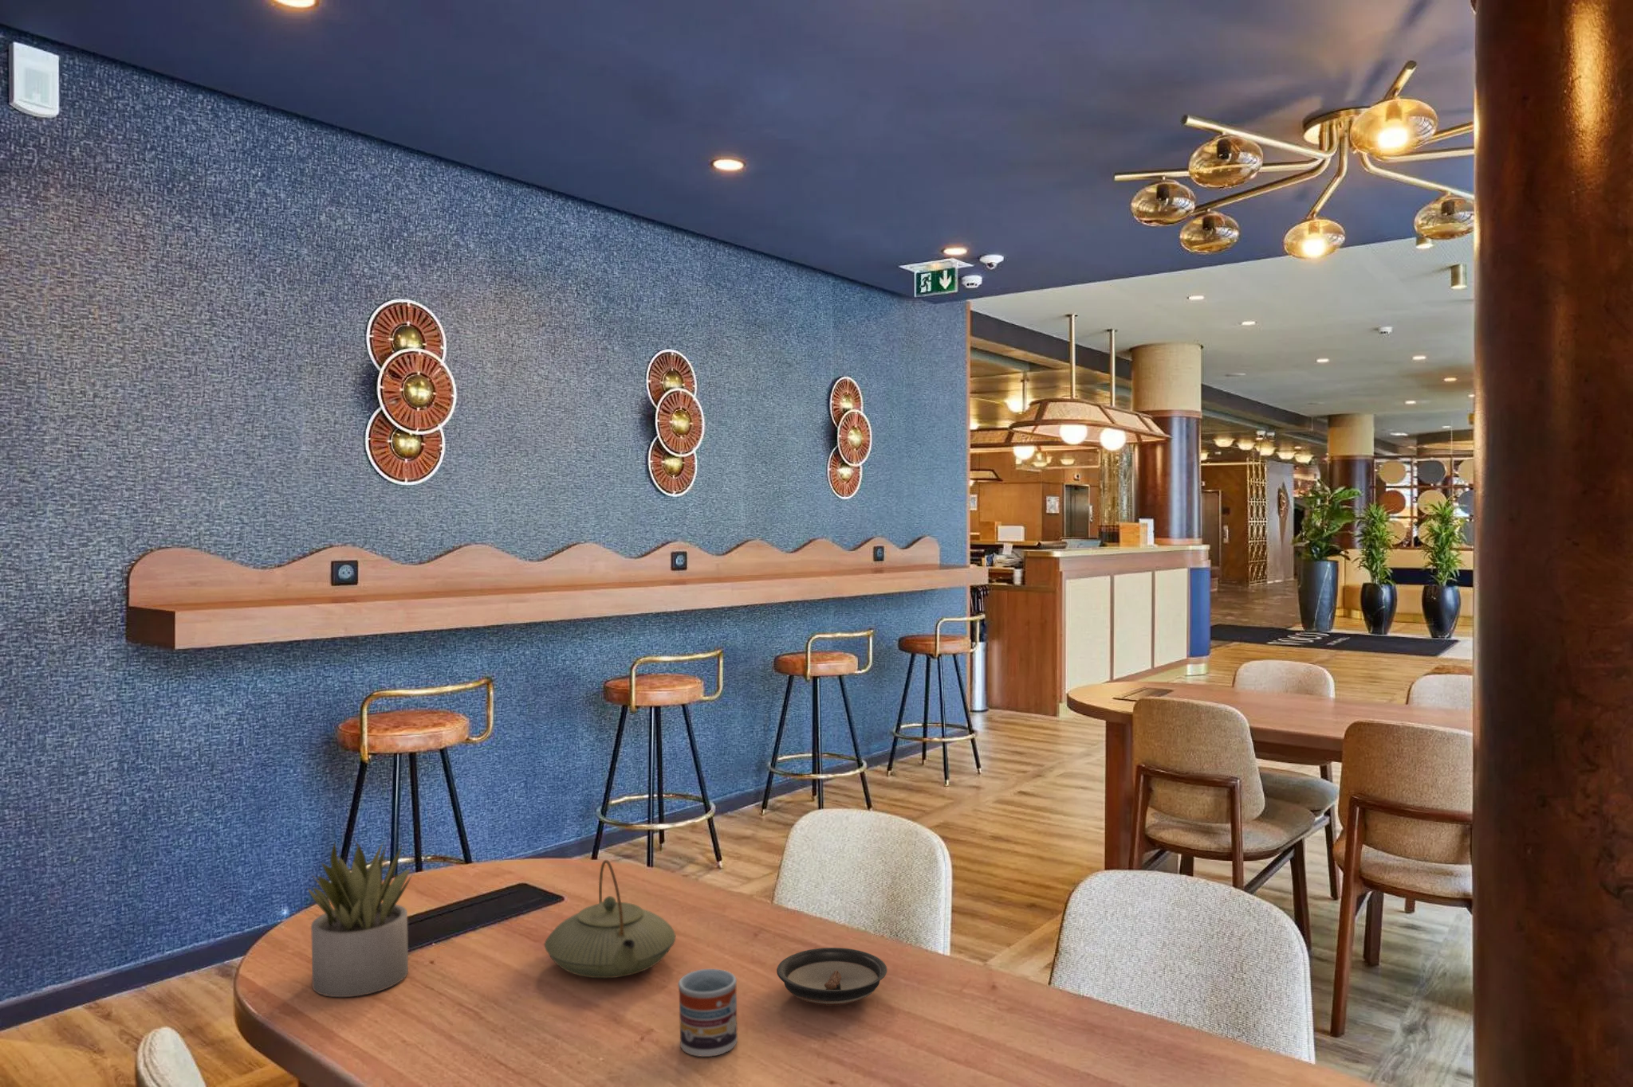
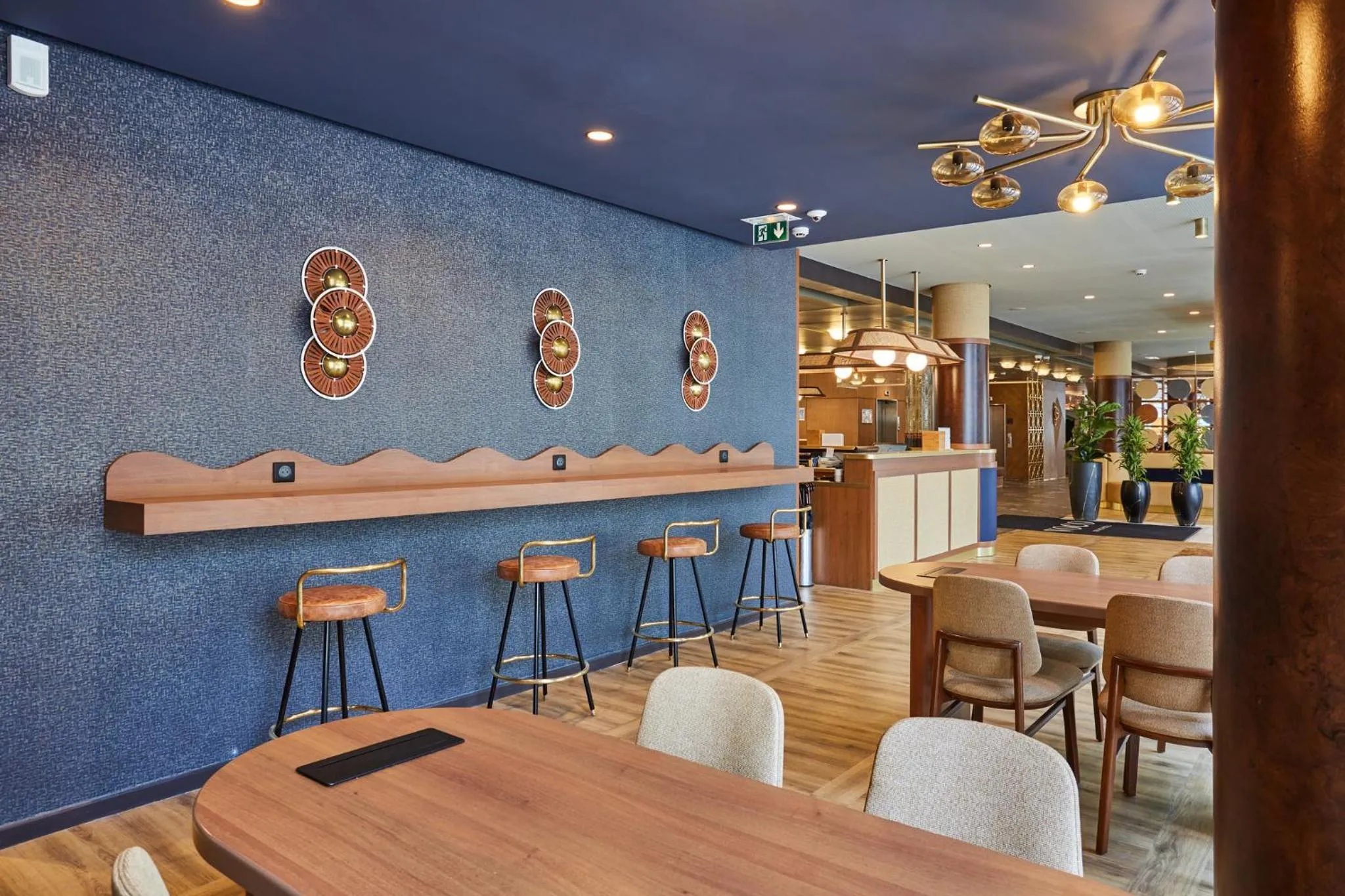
- teapot [544,859,676,979]
- saucer [776,946,889,1007]
- cup [677,968,738,1058]
- succulent plant [306,838,413,997]
